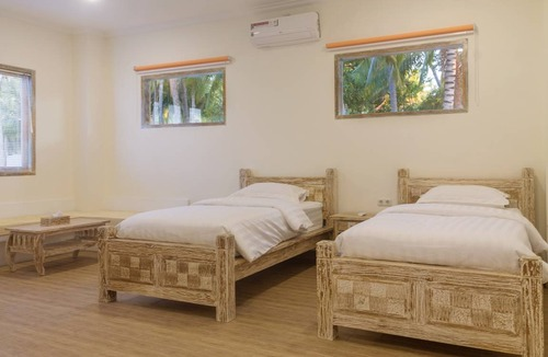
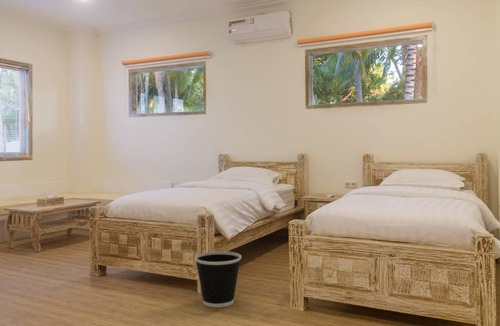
+ wastebasket [194,250,242,308]
